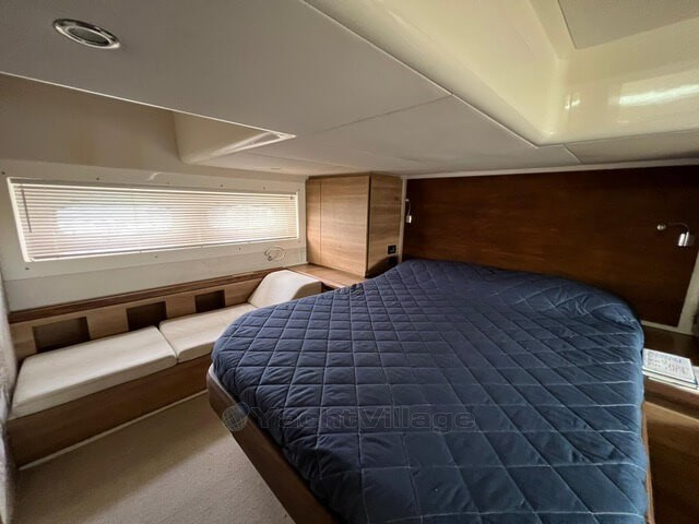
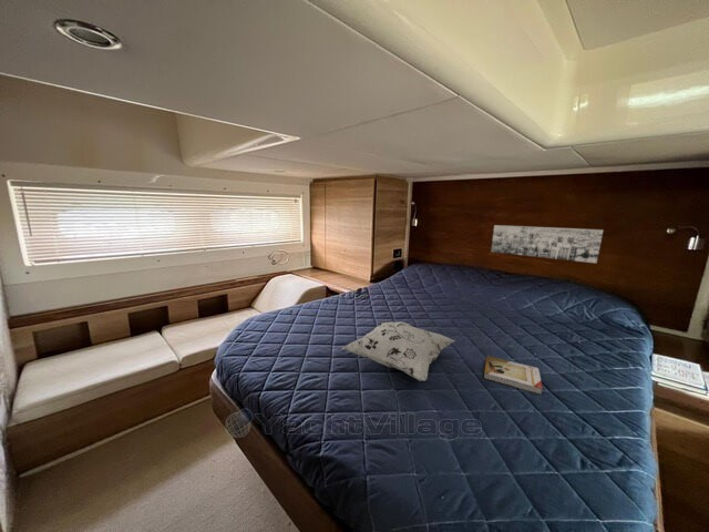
+ decorative pillow [341,320,455,382]
+ book [483,355,544,396]
+ wall art [490,224,605,265]
